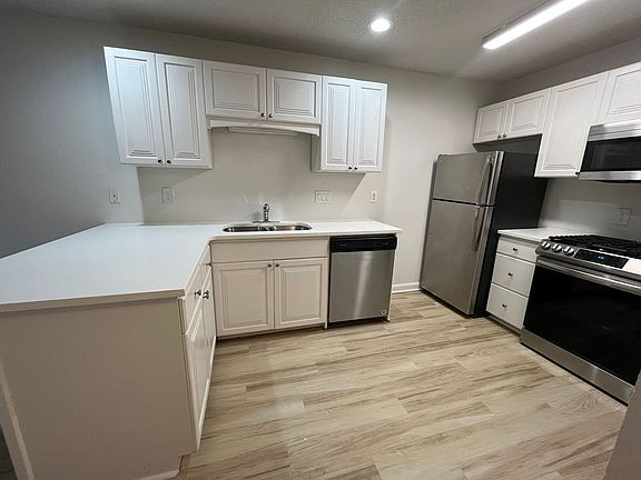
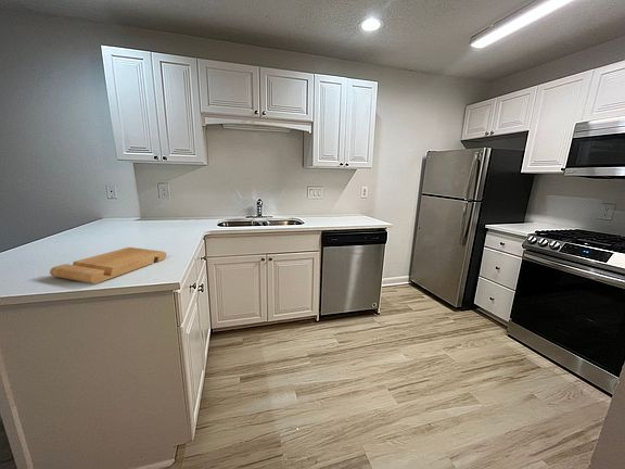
+ cutting board [49,246,167,284]
